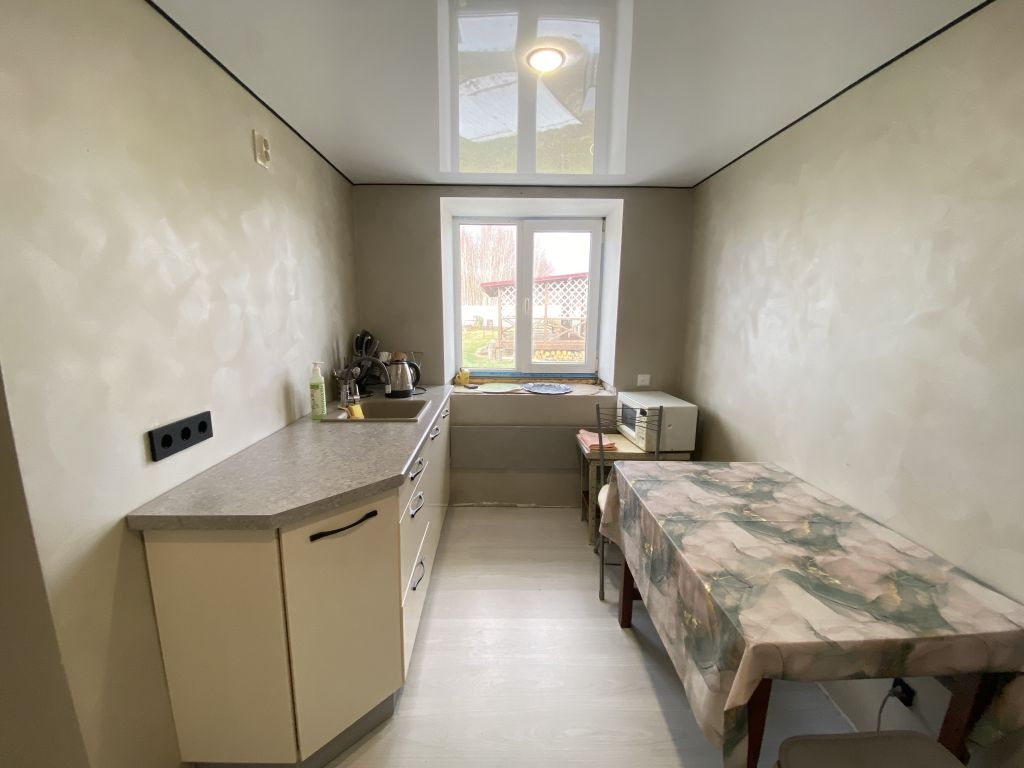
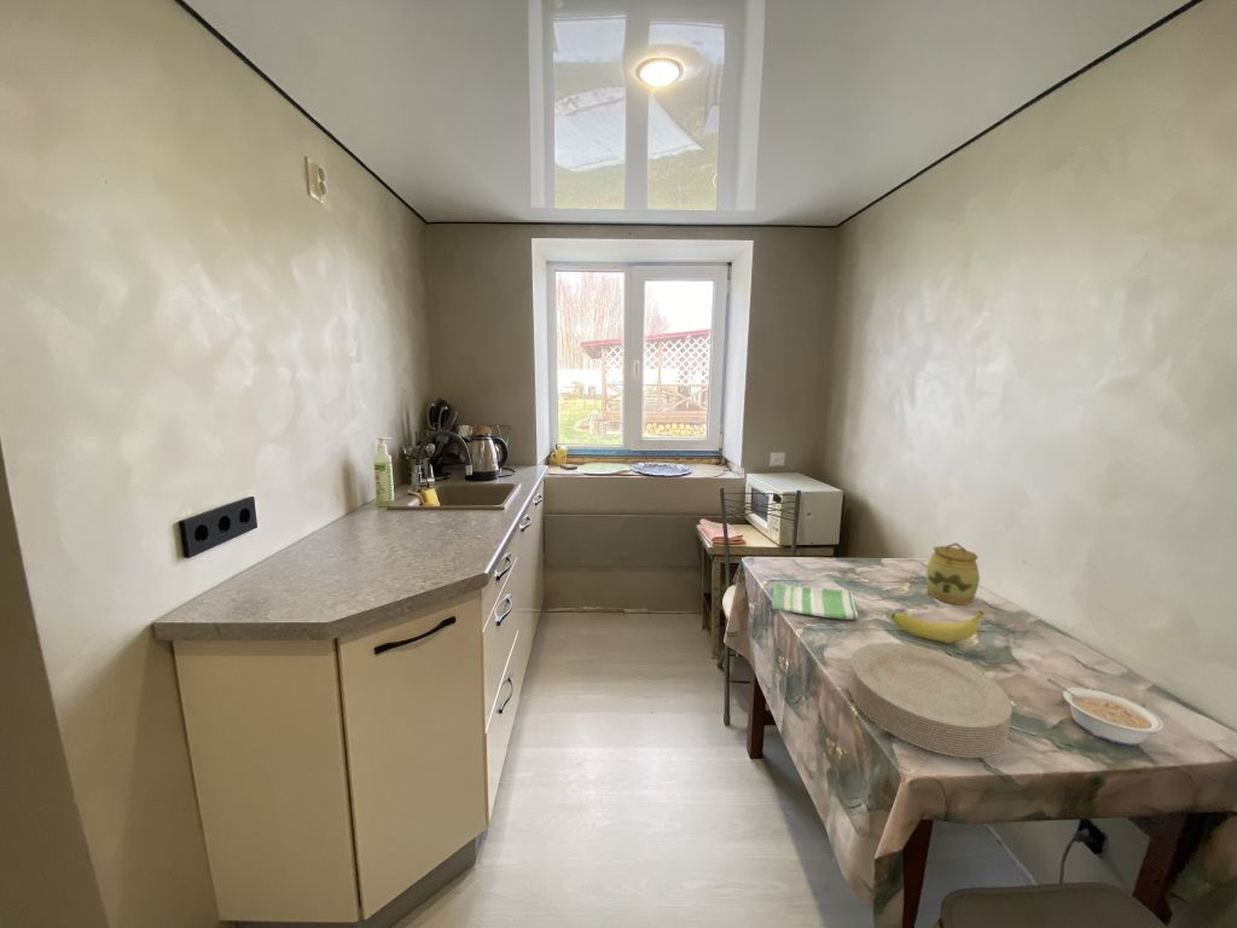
+ legume [1046,677,1165,747]
+ dish towel [771,581,859,621]
+ plate [848,642,1014,759]
+ fruit [890,609,985,643]
+ jar [925,541,981,605]
